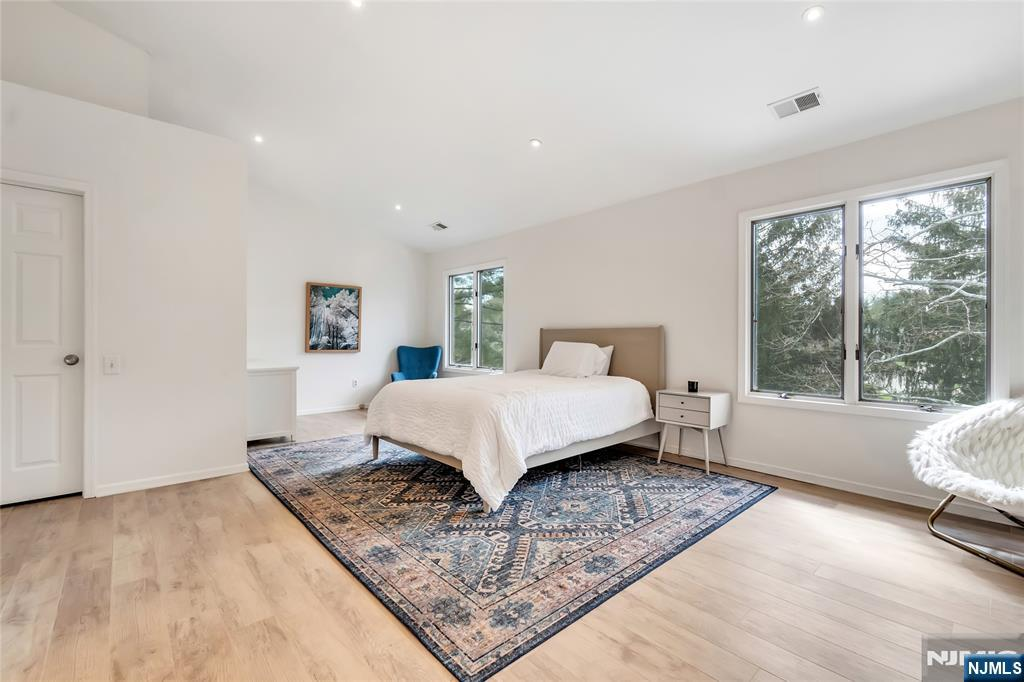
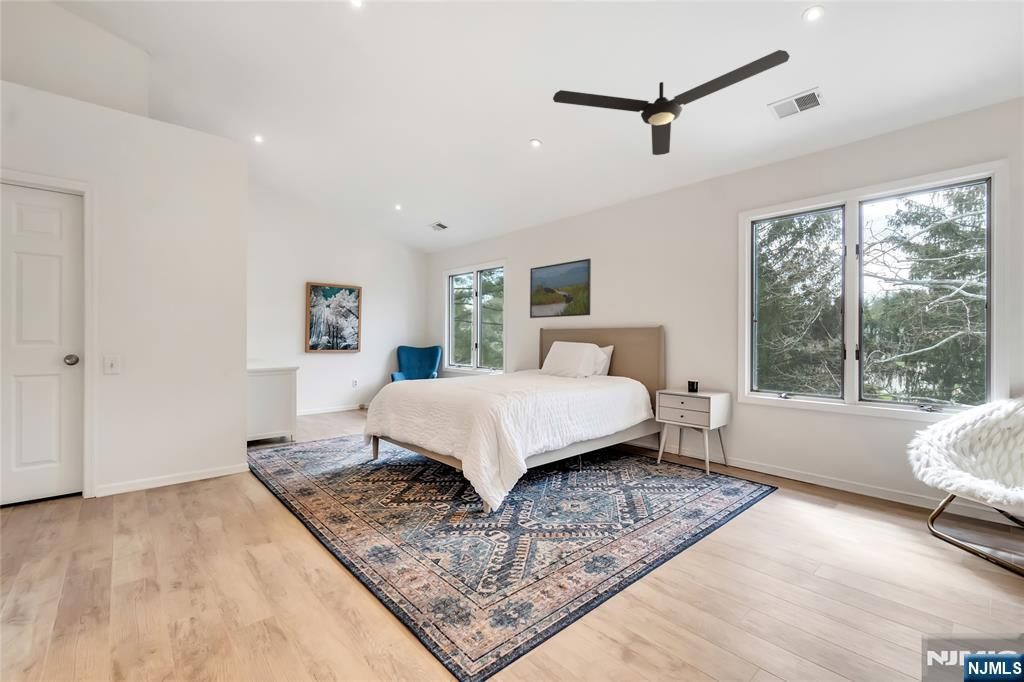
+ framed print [529,258,592,319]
+ ceiling fan [552,49,791,156]
